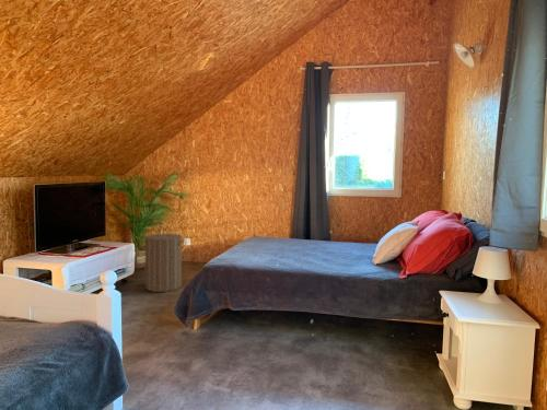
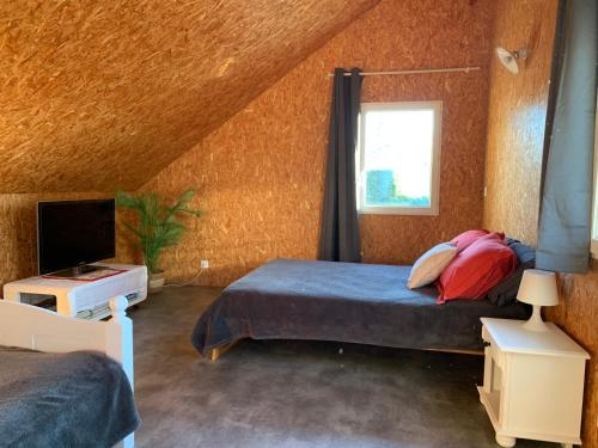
- laundry hamper [140,227,187,293]
